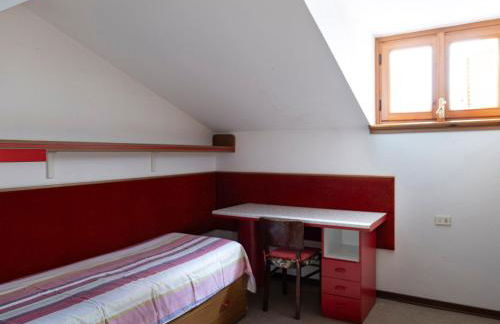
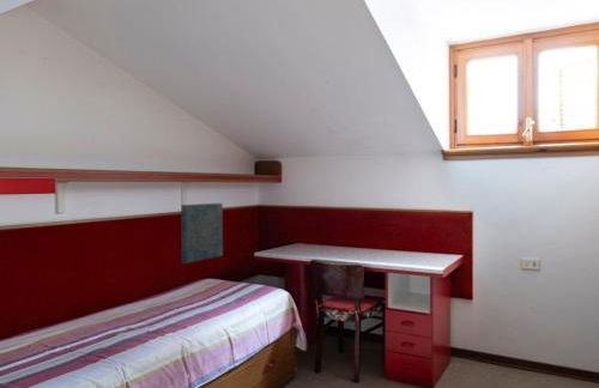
+ wall art [180,202,224,265]
